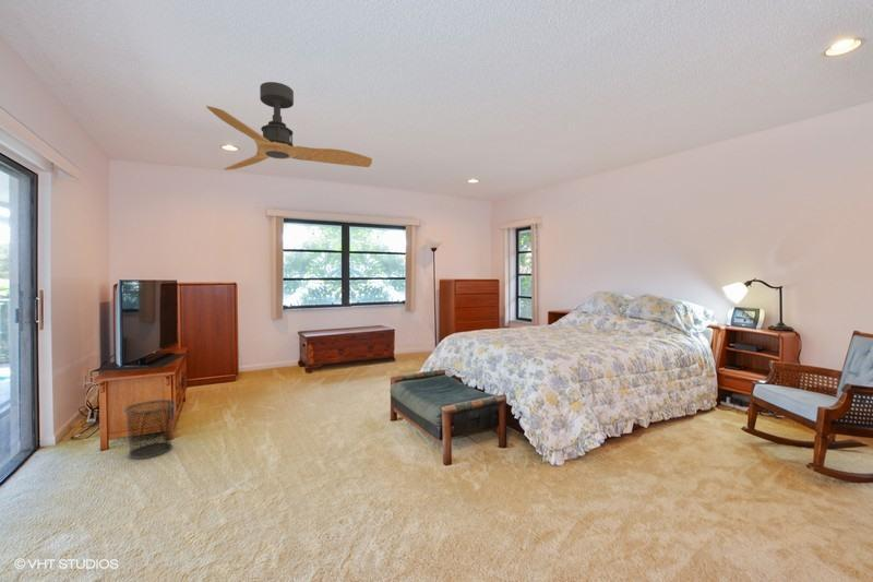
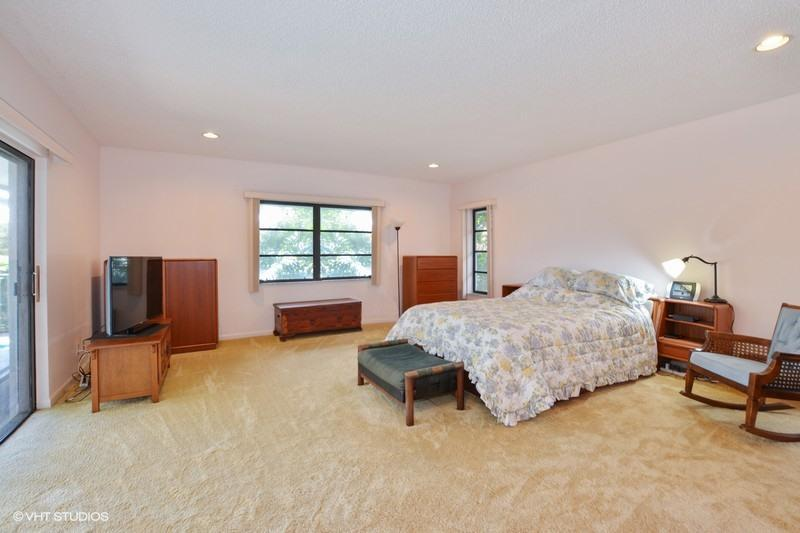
- waste bin [122,399,177,460]
- ceiling fan [205,81,373,170]
